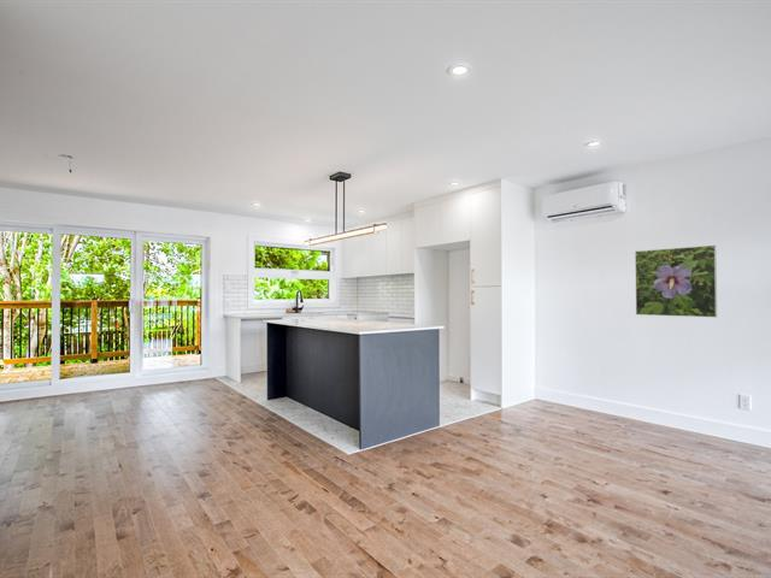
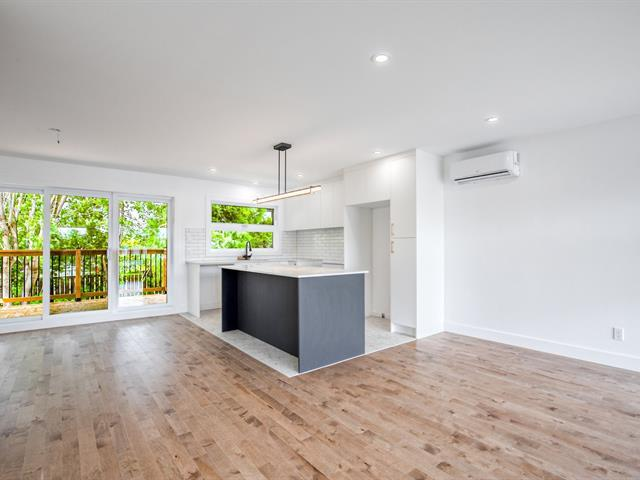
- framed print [634,244,718,318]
